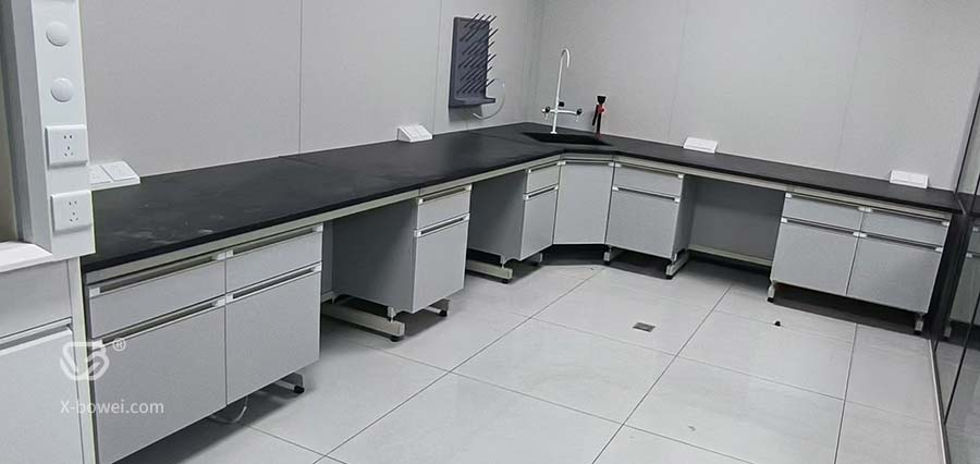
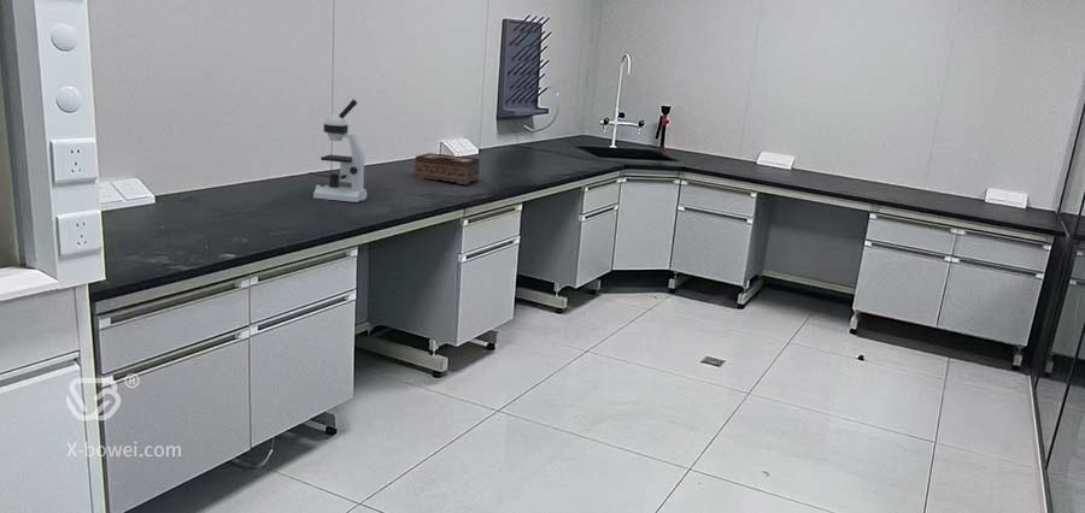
+ tissue box [414,152,481,185]
+ microscope [312,99,368,204]
